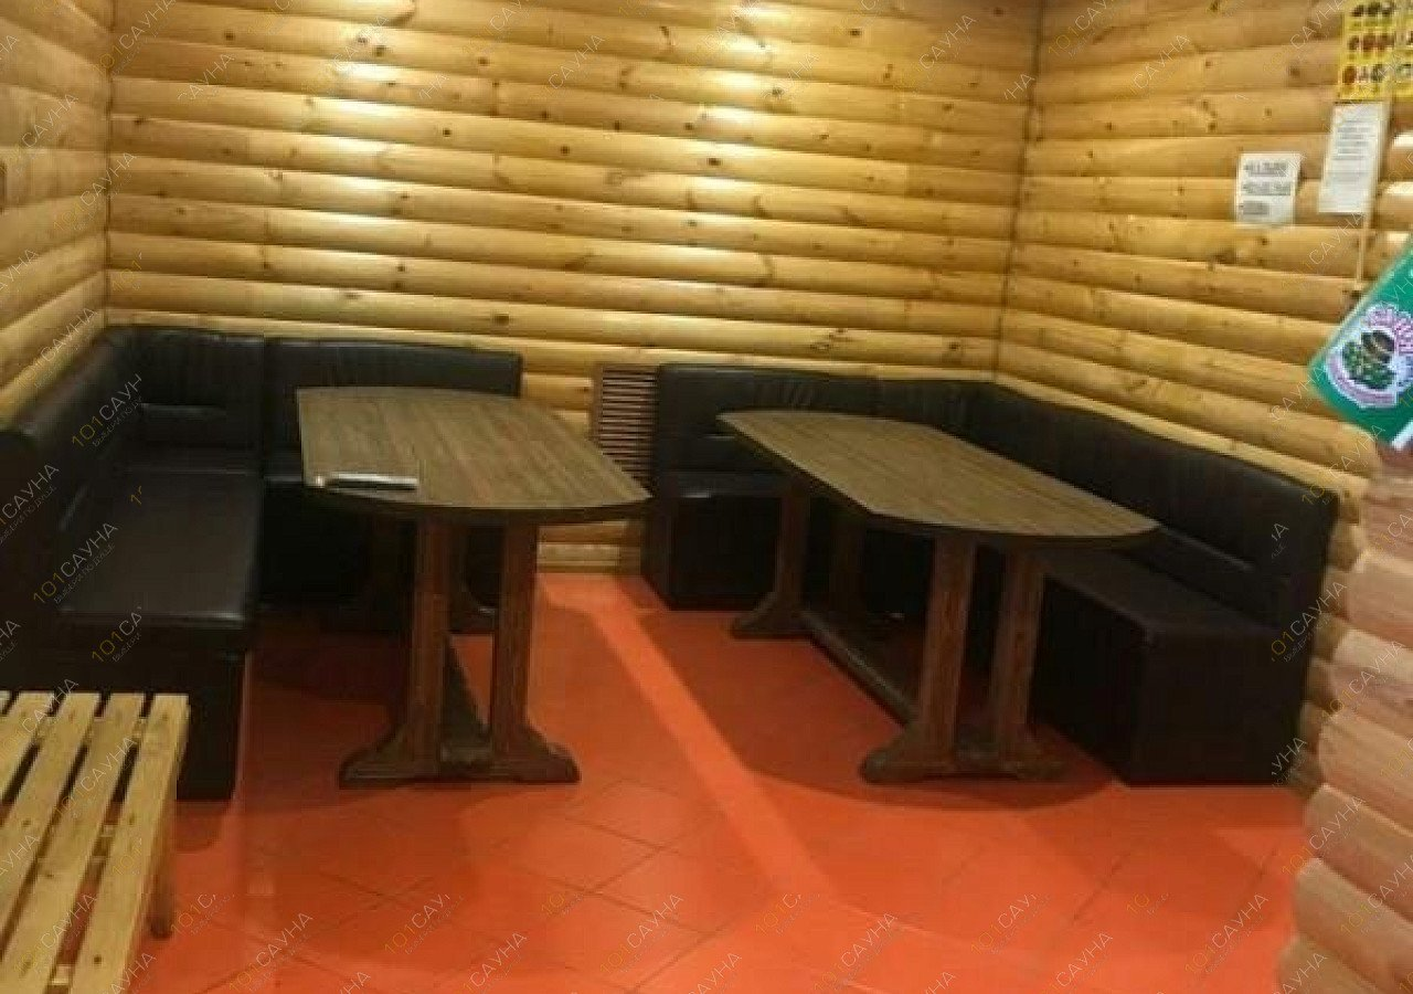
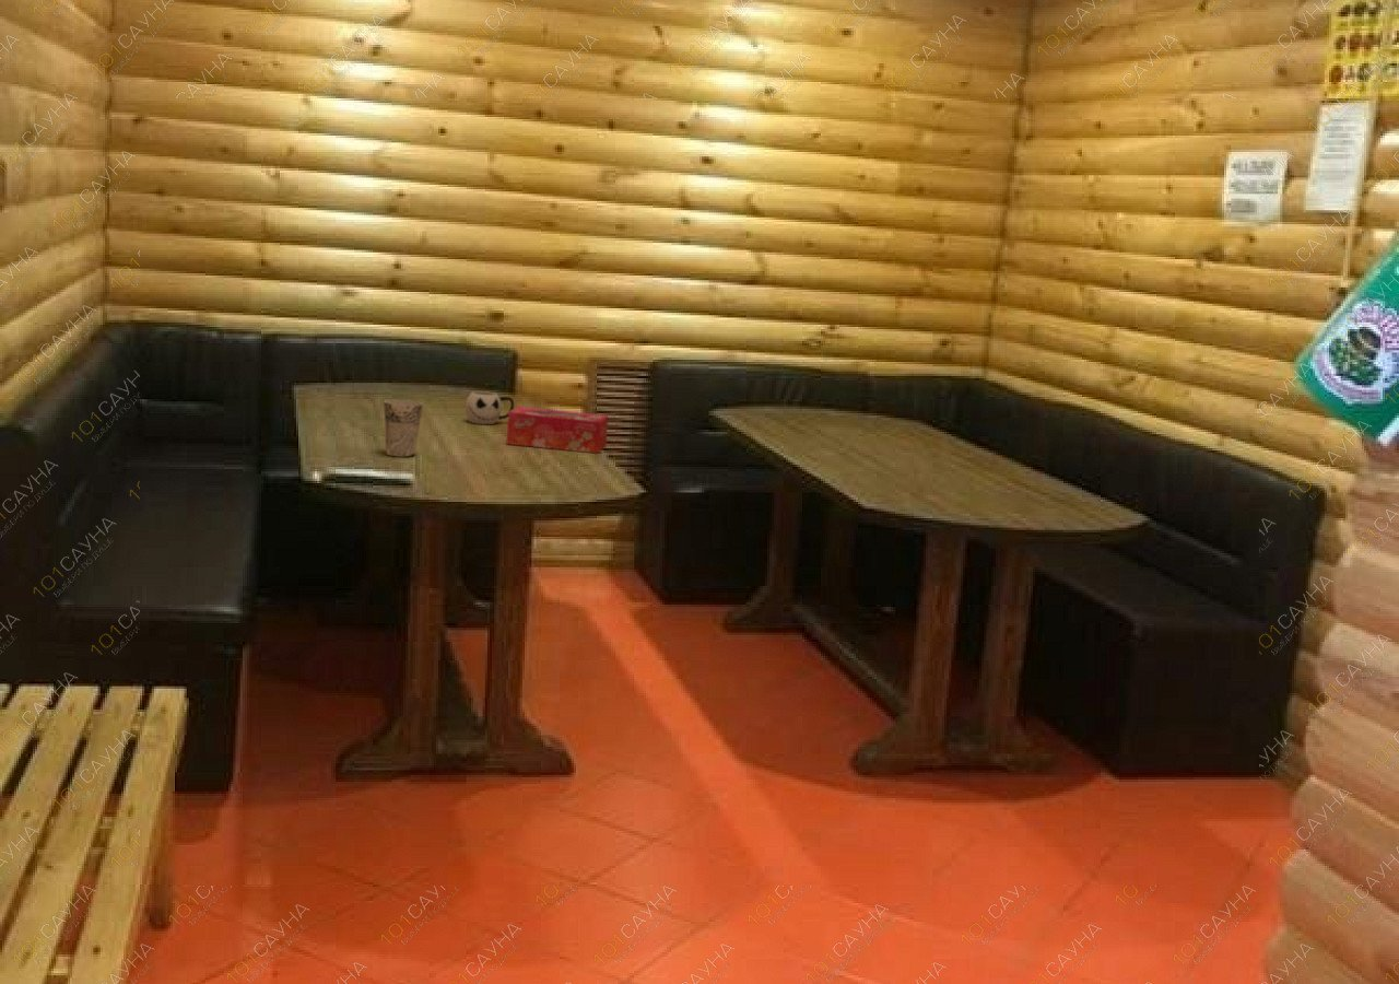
+ mug [465,390,515,425]
+ cup [383,399,424,458]
+ tissue box [505,406,610,455]
